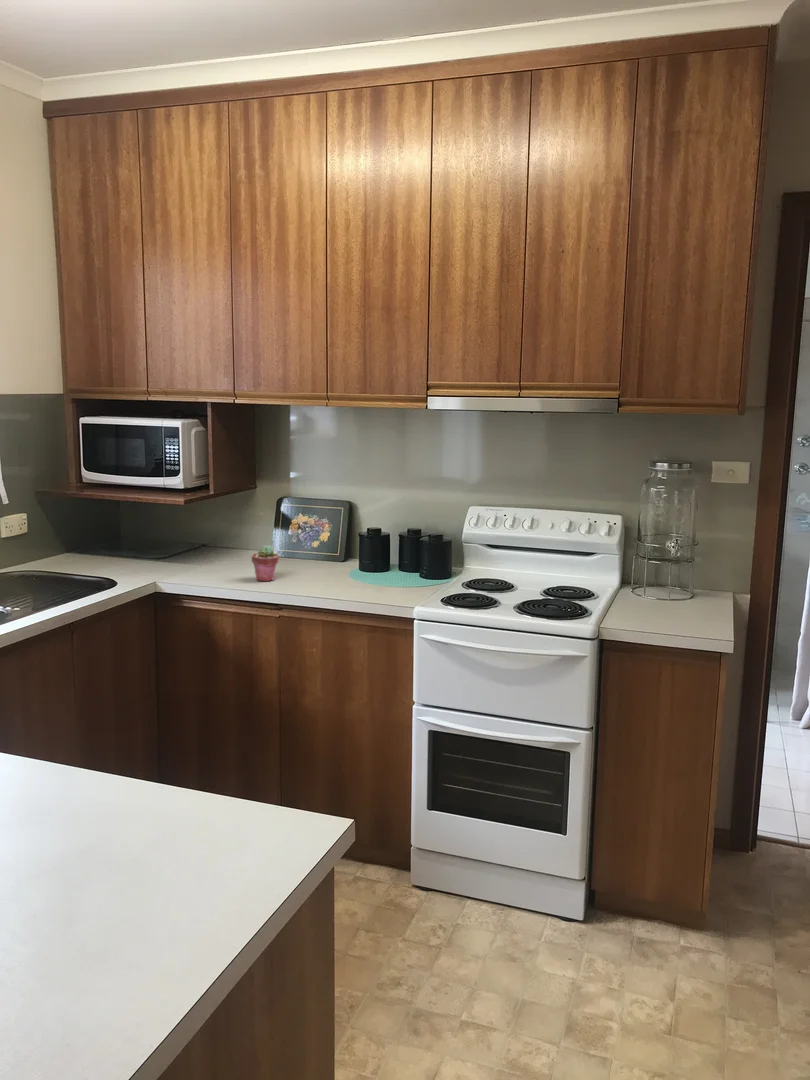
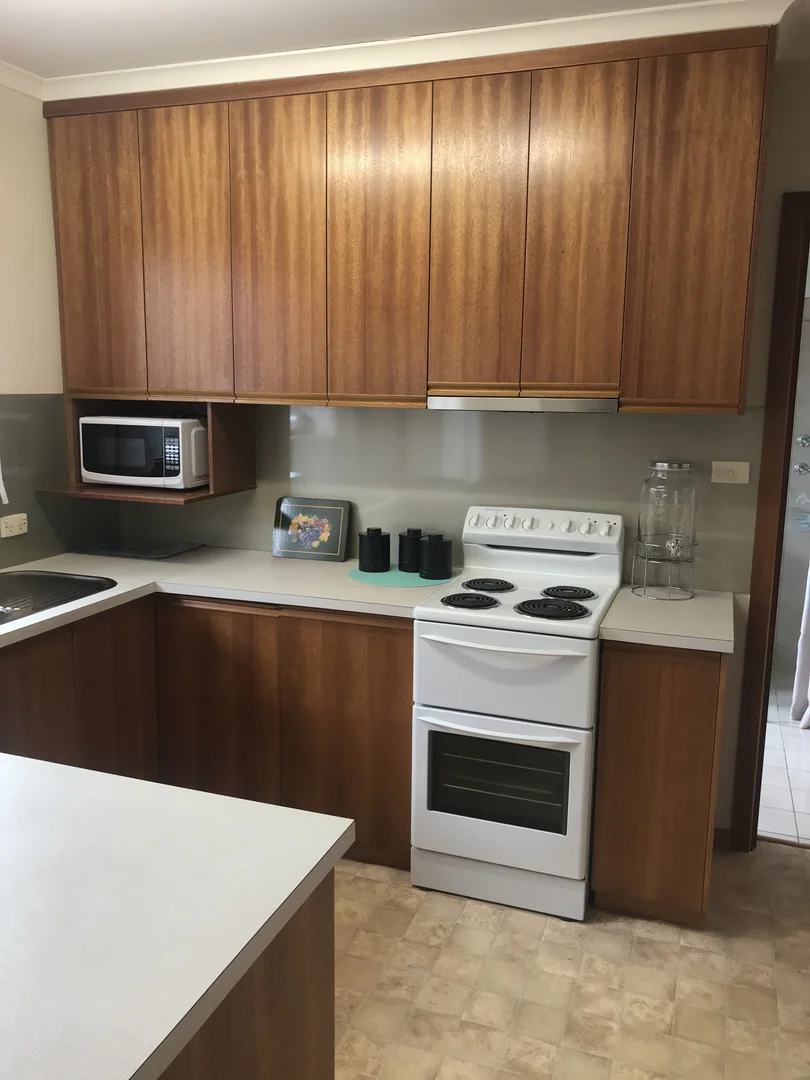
- potted succulent [251,544,280,582]
